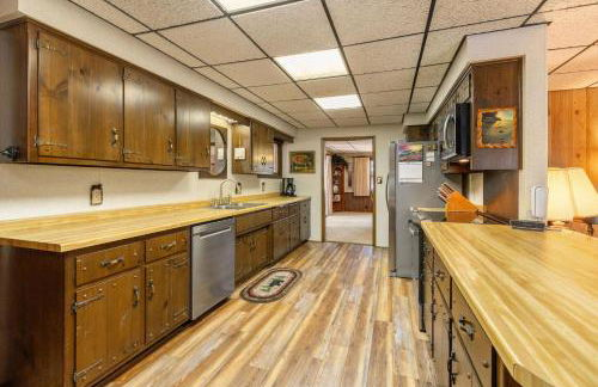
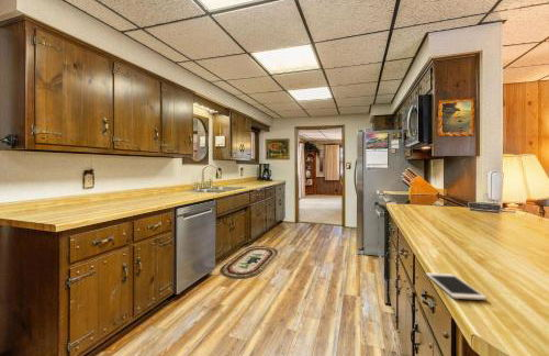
+ cell phone [425,271,488,301]
